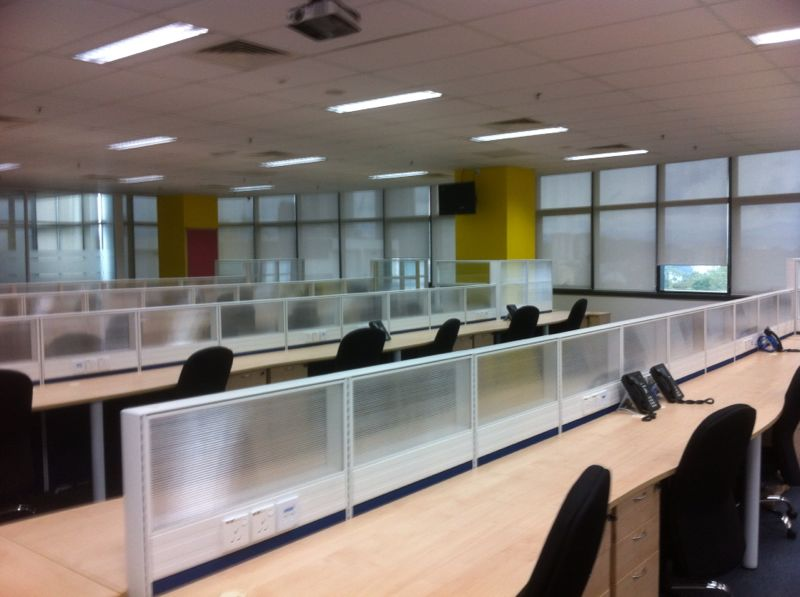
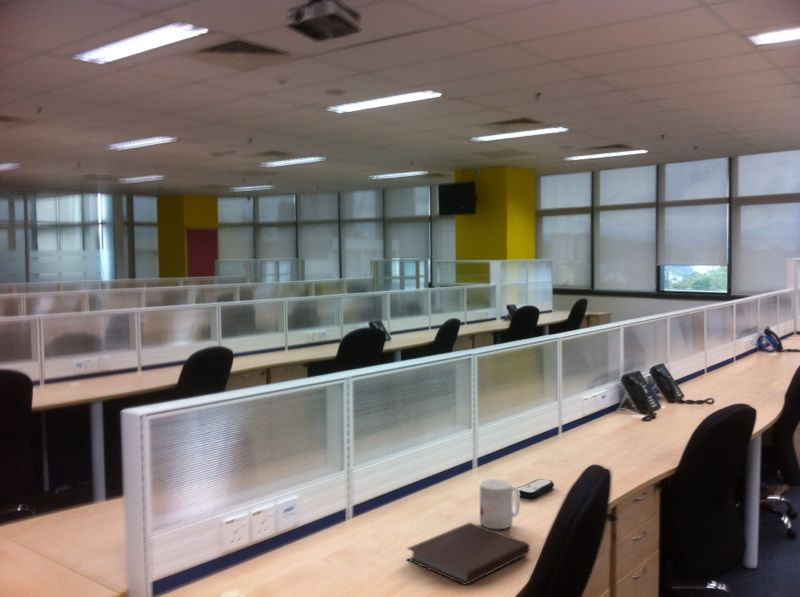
+ mug [479,478,521,530]
+ remote control [518,478,555,499]
+ notebook [405,521,531,586]
